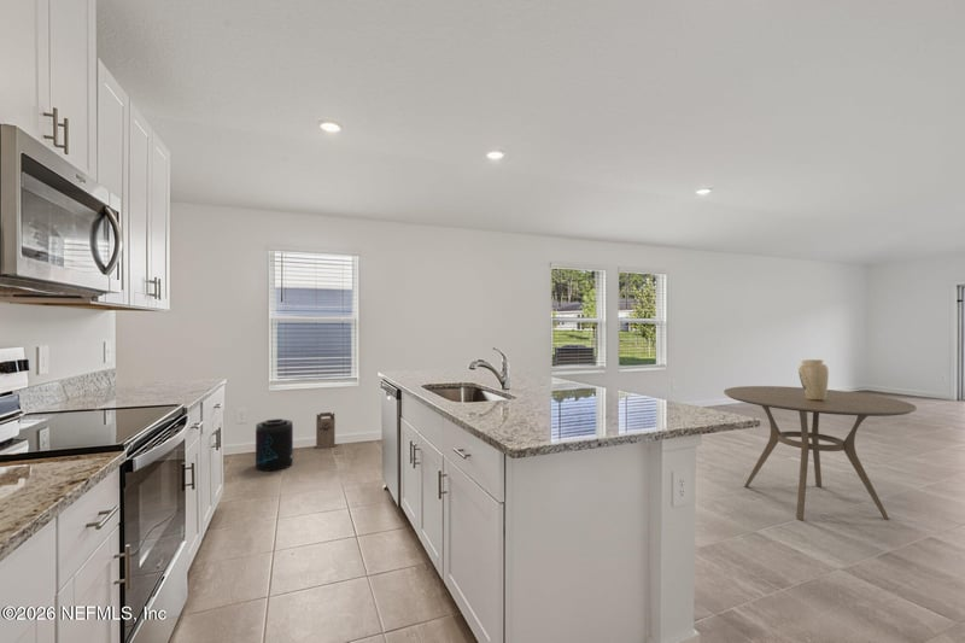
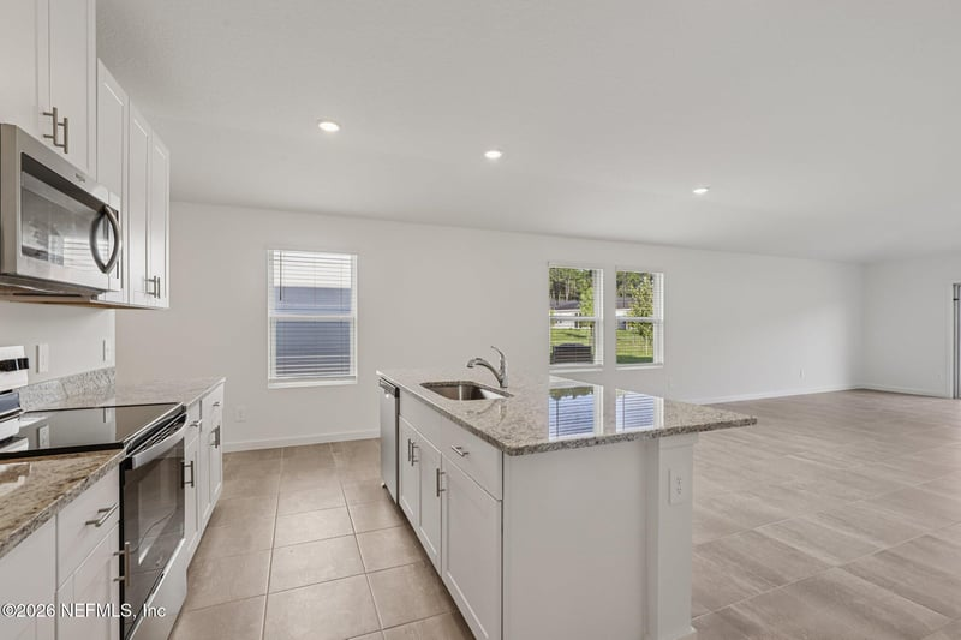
- dining table [723,385,918,521]
- supplement container [255,417,294,472]
- vase [797,358,830,399]
- cardboard box [315,411,337,450]
